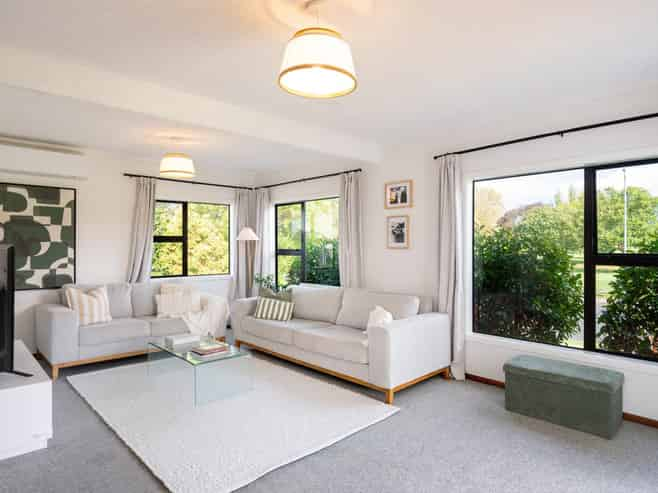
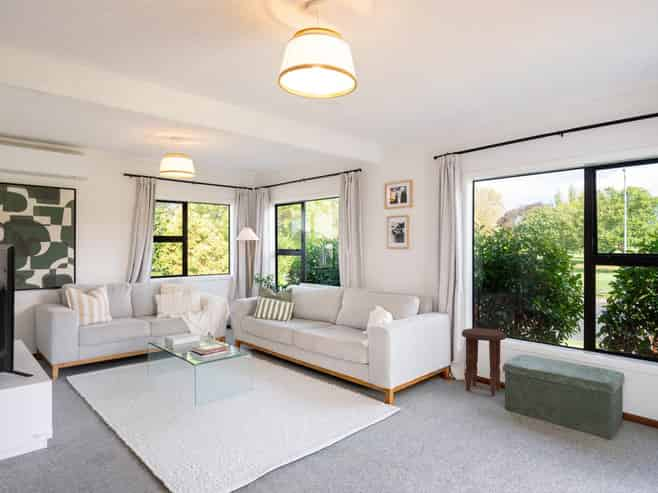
+ side table [461,327,507,397]
